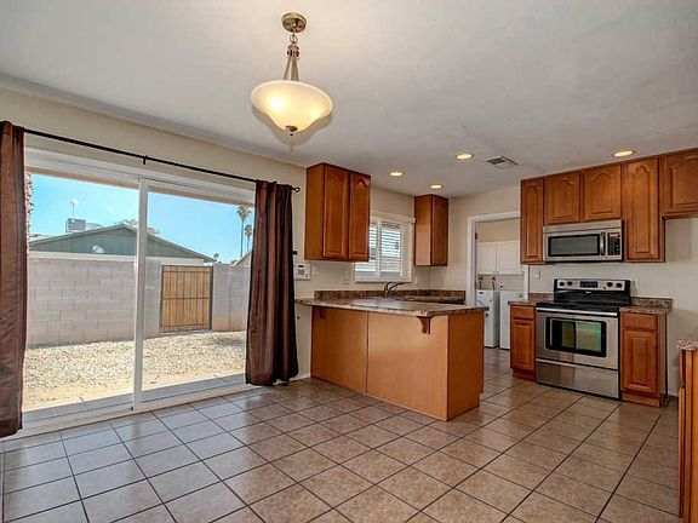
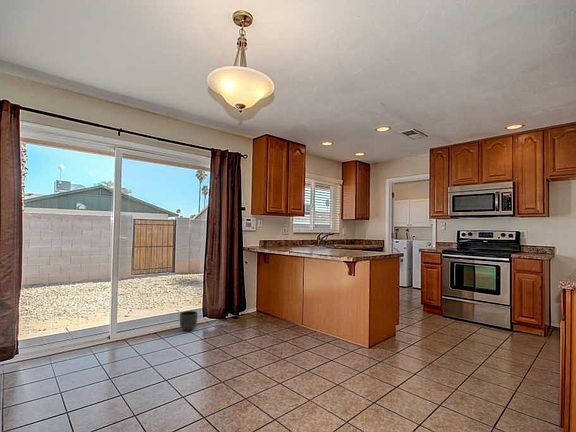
+ planter [179,310,199,332]
